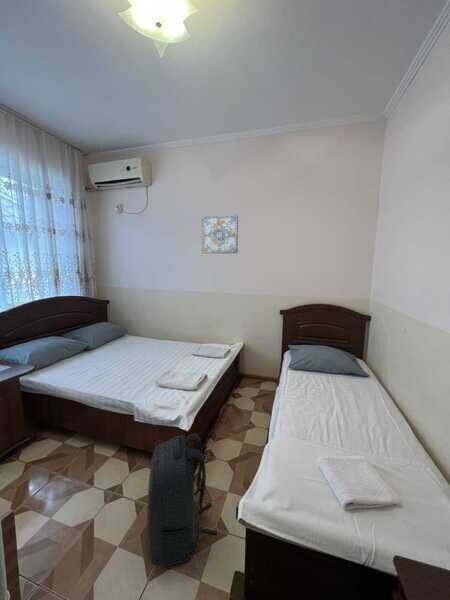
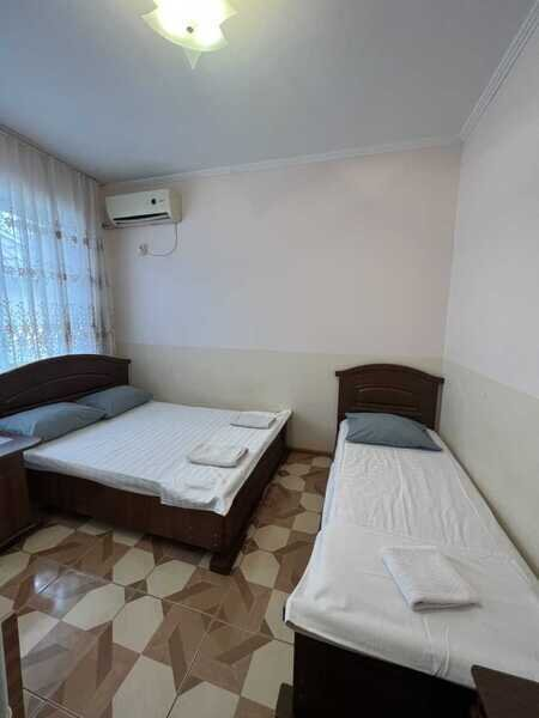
- wall art [201,214,239,255]
- backpack [146,432,218,567]
